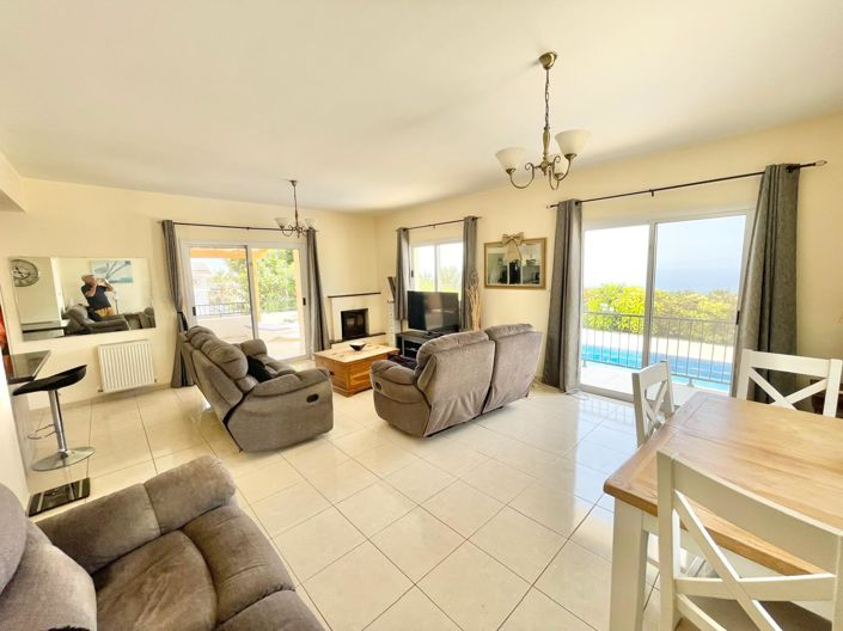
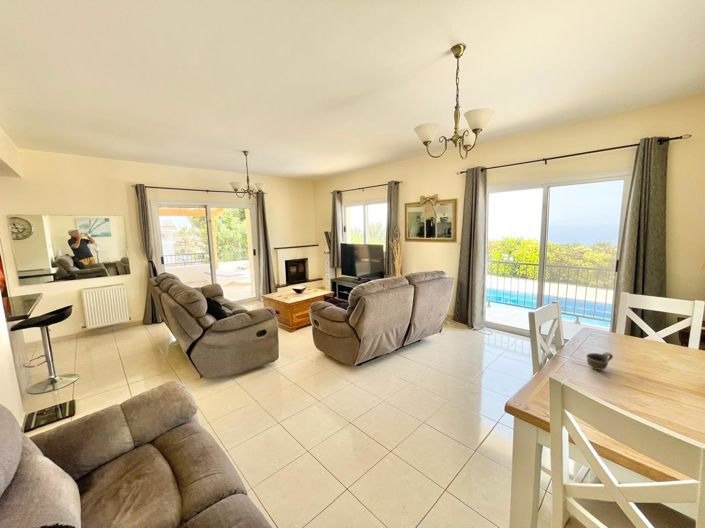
+ cup [585,351,614,371]
